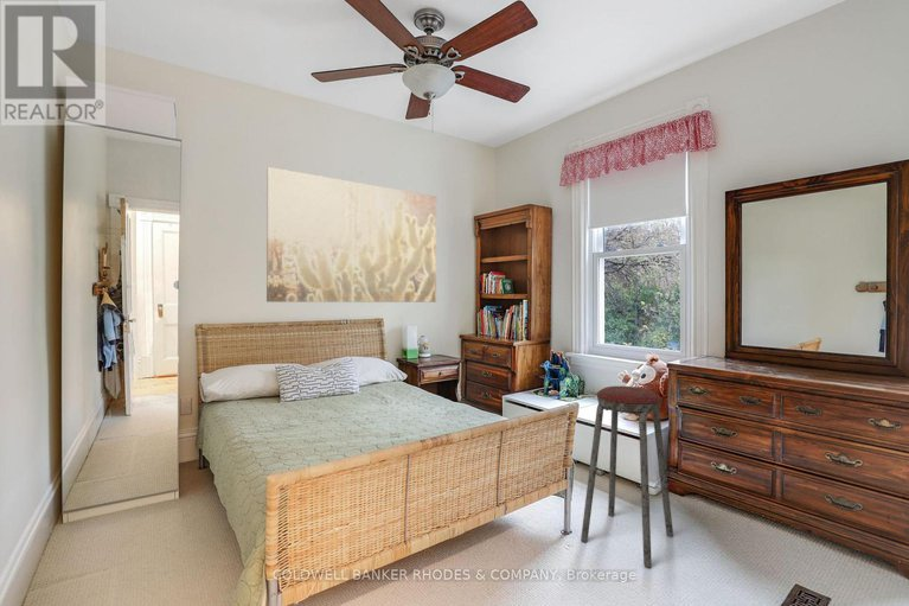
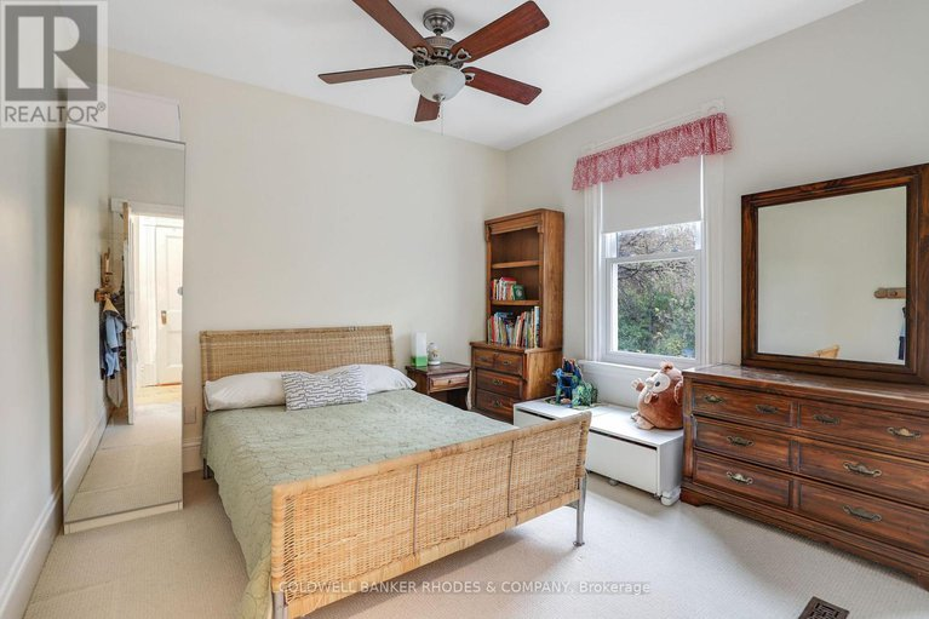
- wall art [265,166,437,304]
- music stool [580,385,674,568]
